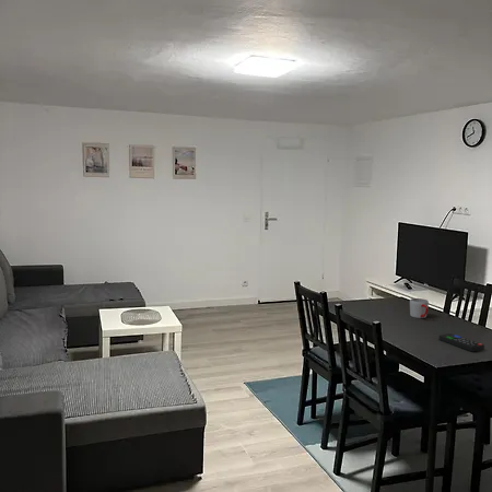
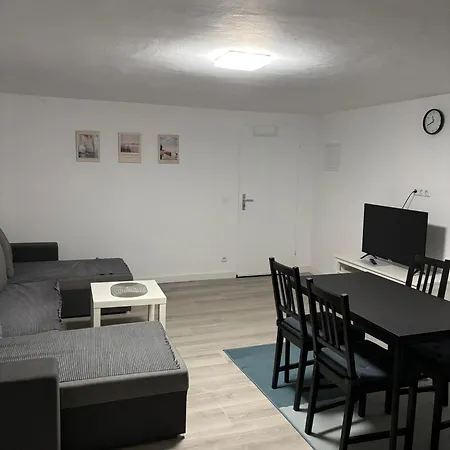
- remote control [438,332,485,353]
- mug [409,297,430,319]
